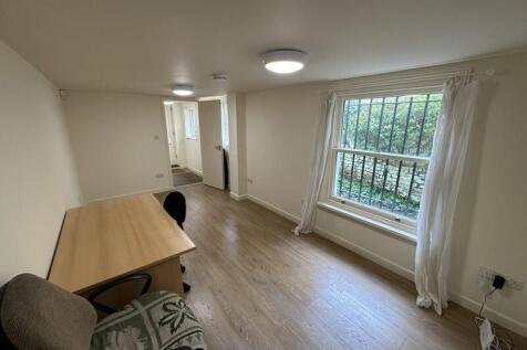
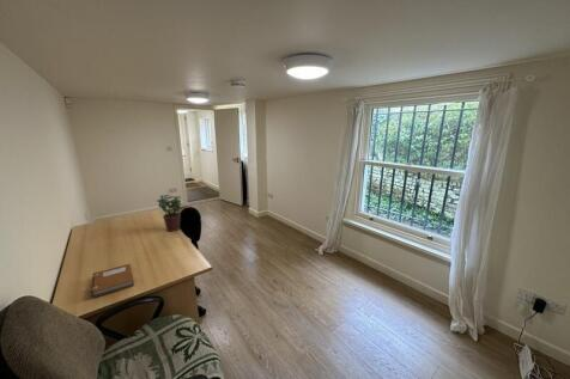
+ potted plant [156,194,184,233]
+ notebook [90,263,135,299]
